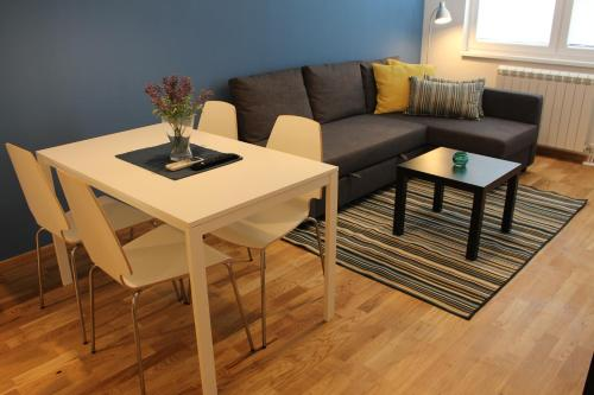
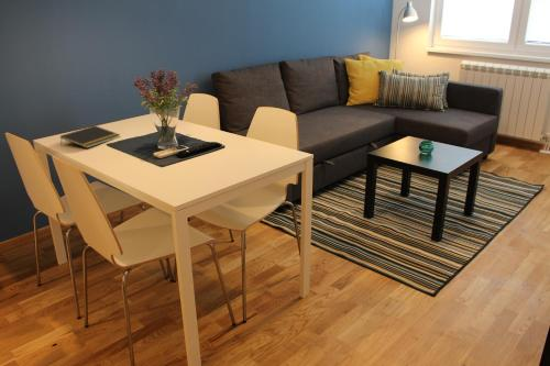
+ notepad [59,124,121,149]
